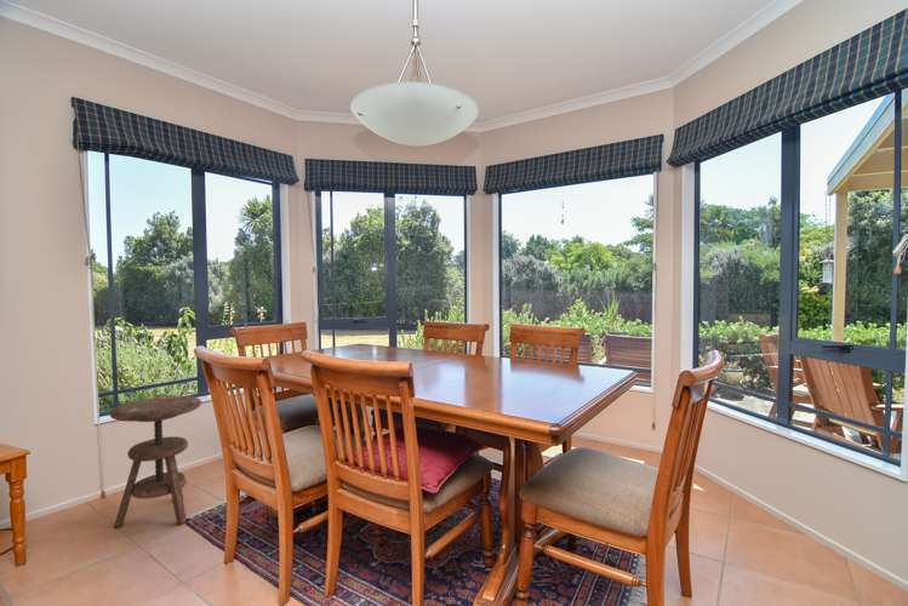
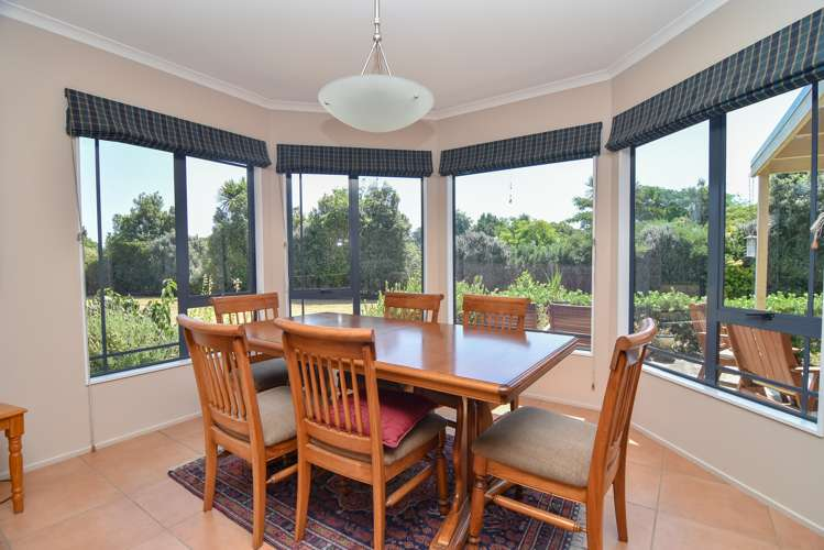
- side table [108,395,202,528]
